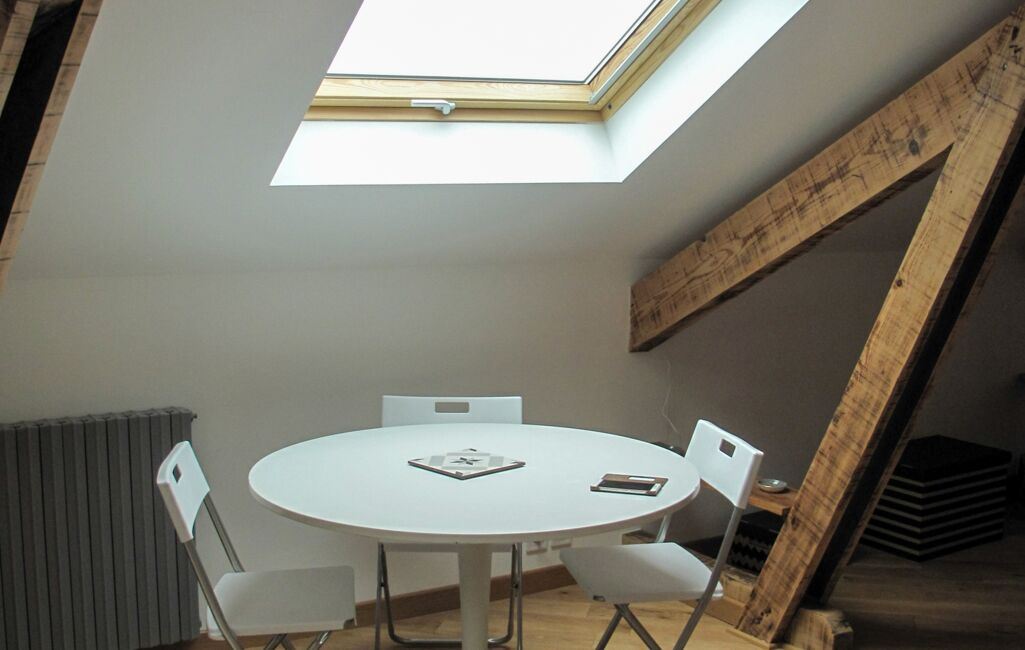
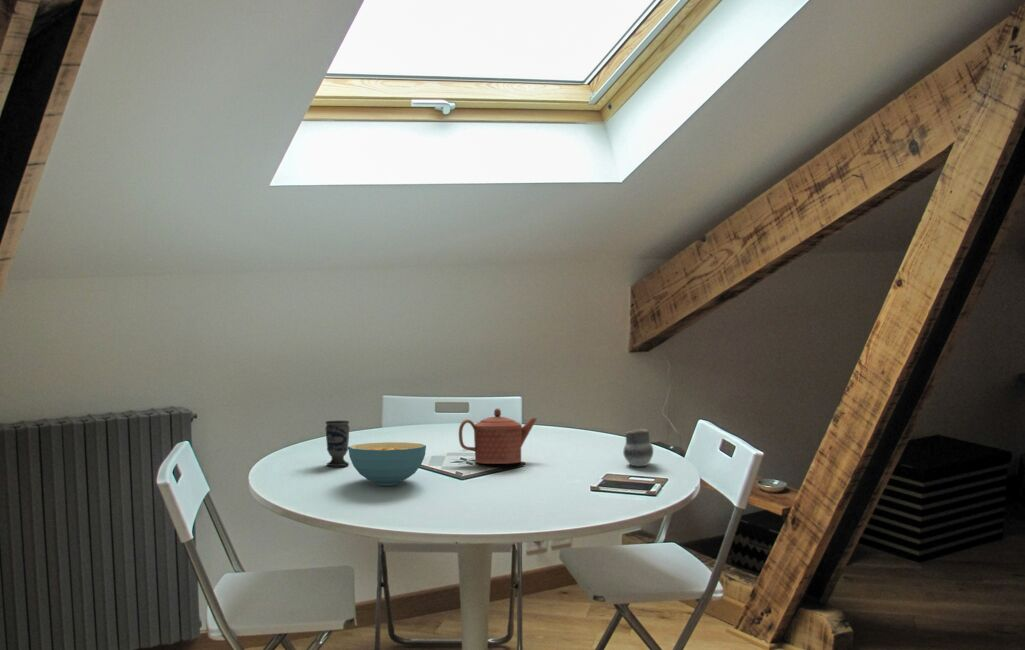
+ cup [622,428,654,467]
+ teapot [458,407,538,465]
+ cup [324,420,350,467]
+ cereal bowl [348,441,427,486]
